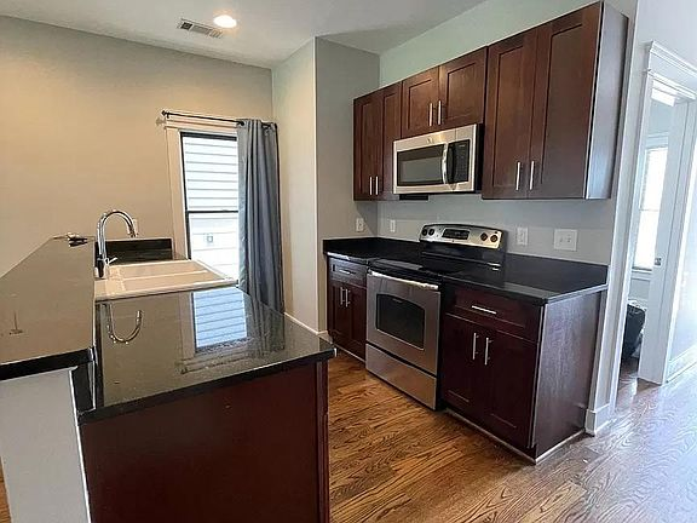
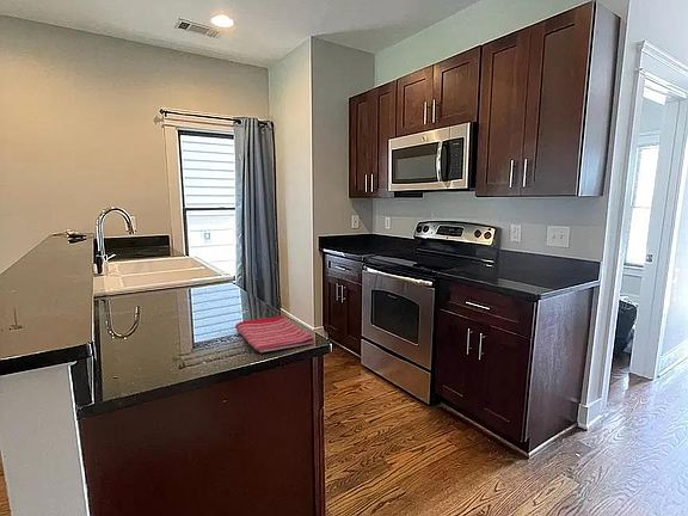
+ dish towel [234,314,315,354]
